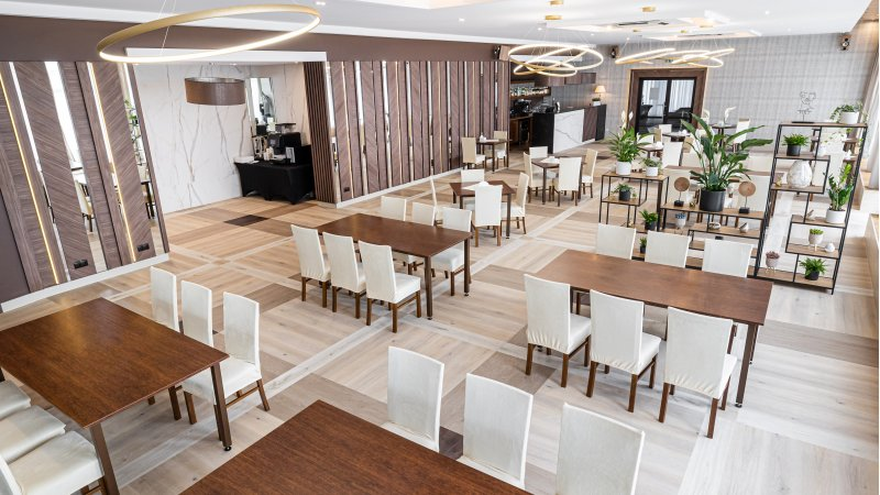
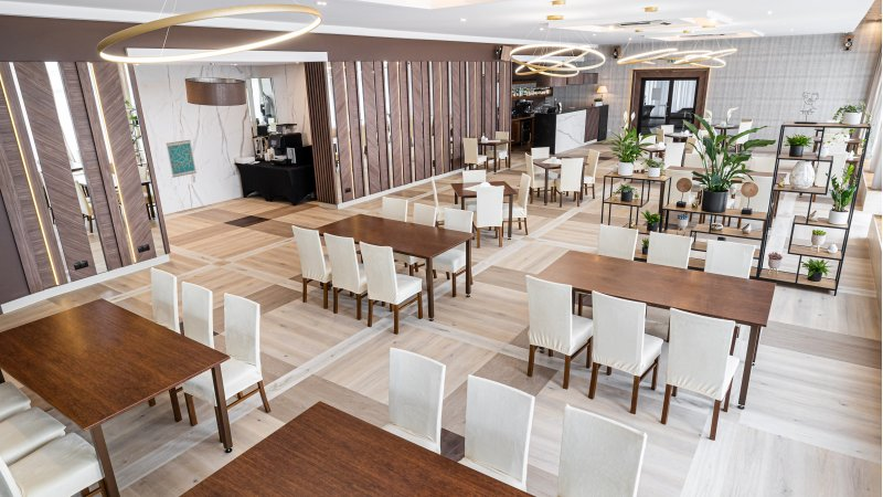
+ wall art [166,139,198,178]
